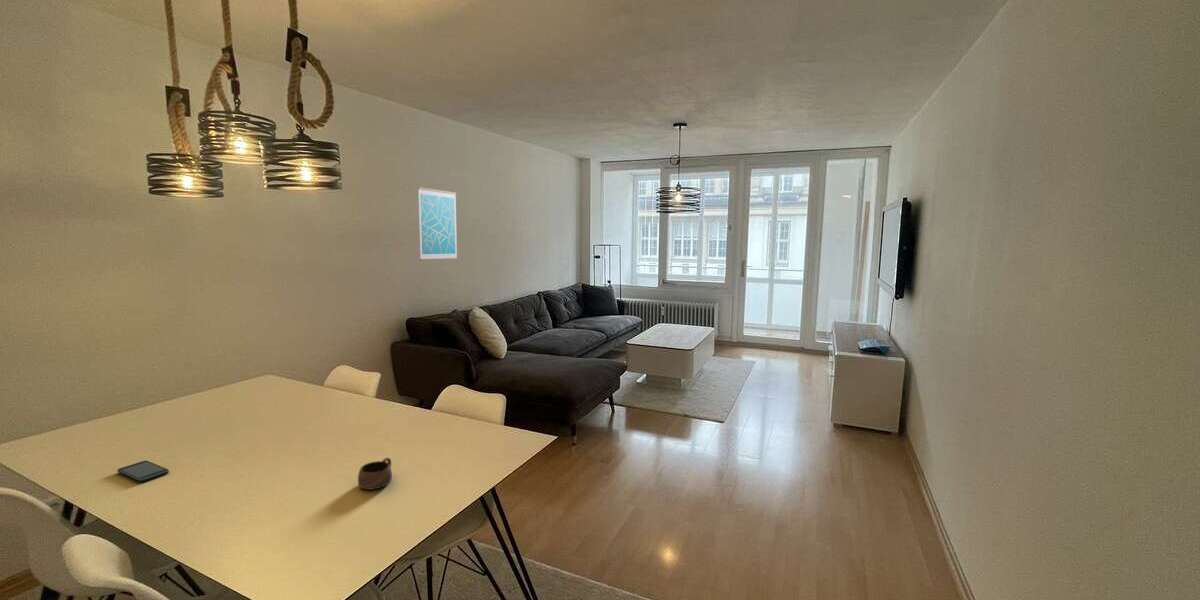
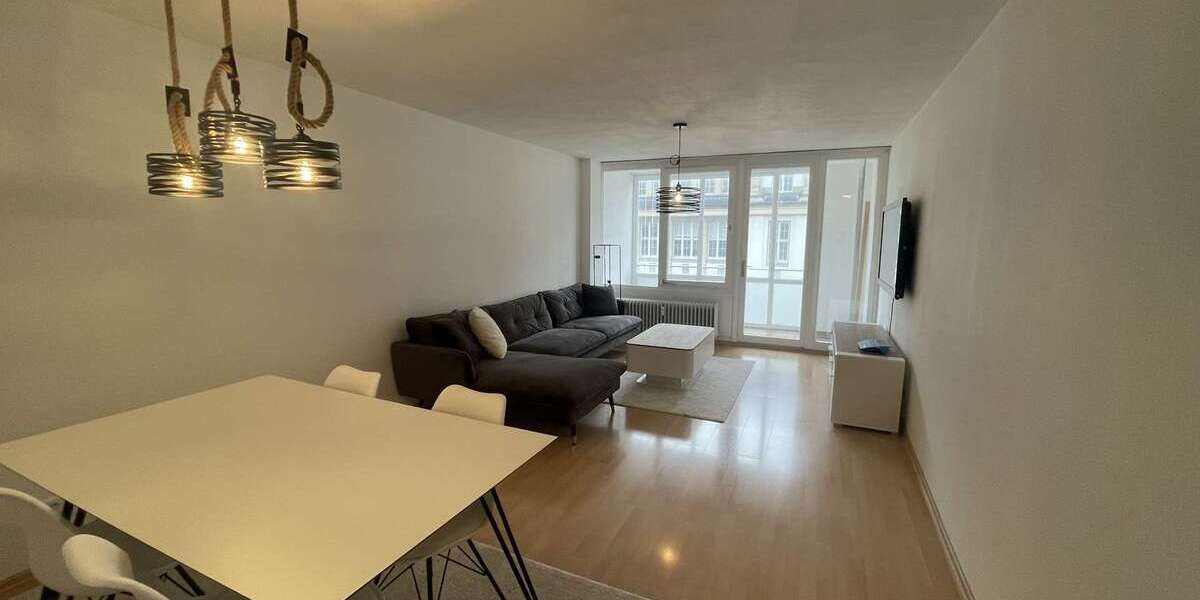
- smartphone [116,460,170,483]
- cup [357,457,393,491]
- wall art [417,186,458,261]
